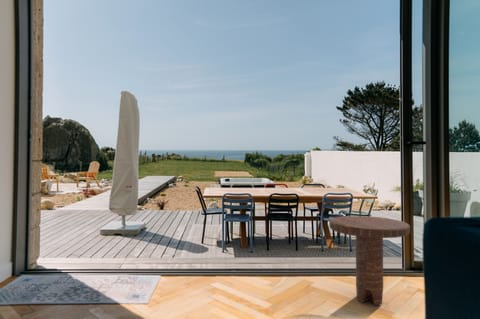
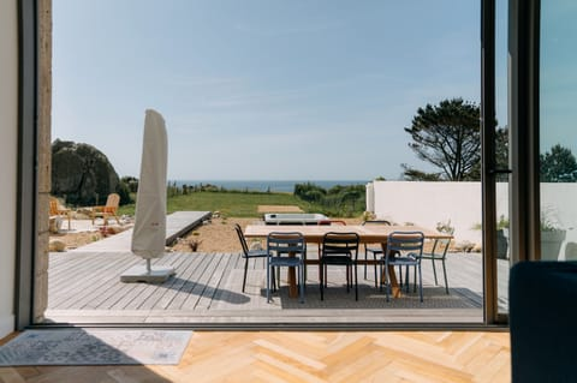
- side table [328,215,411,307]
